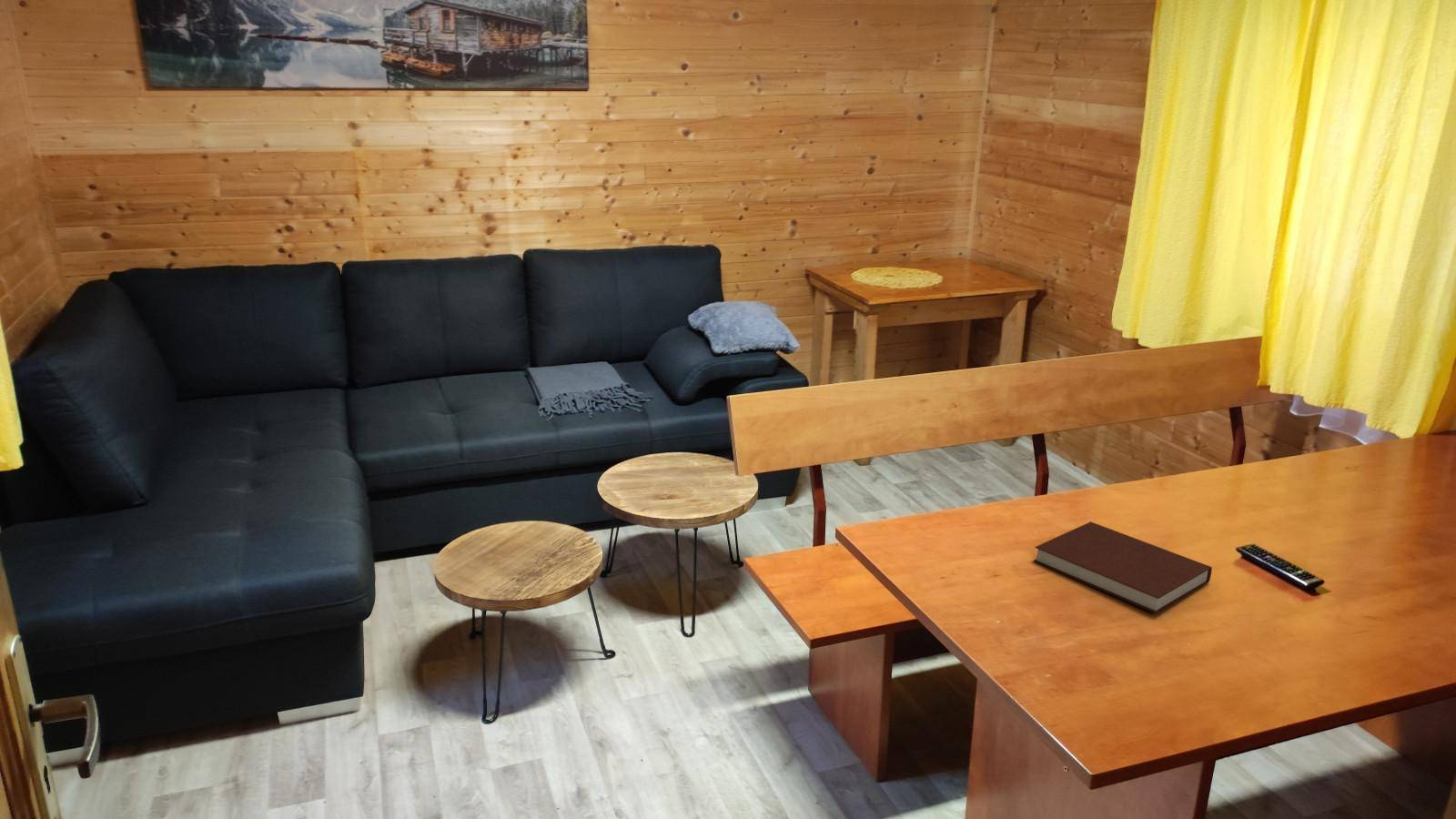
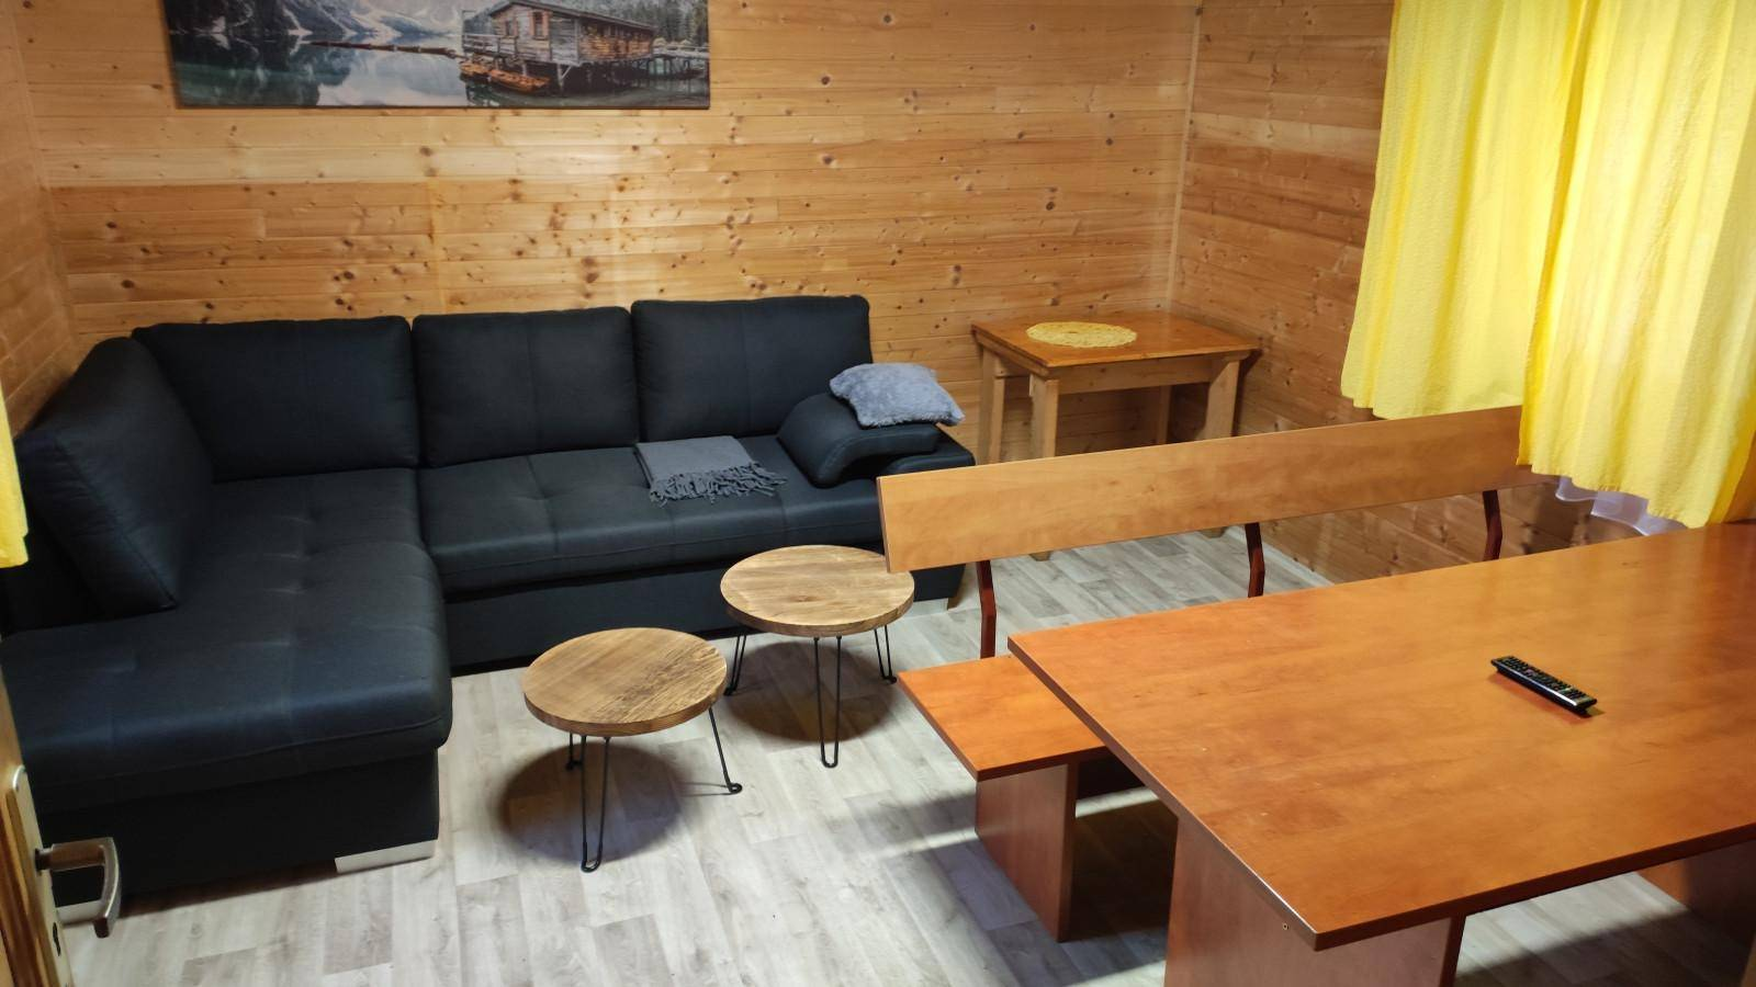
- notebook [1033,521,1213,614]
